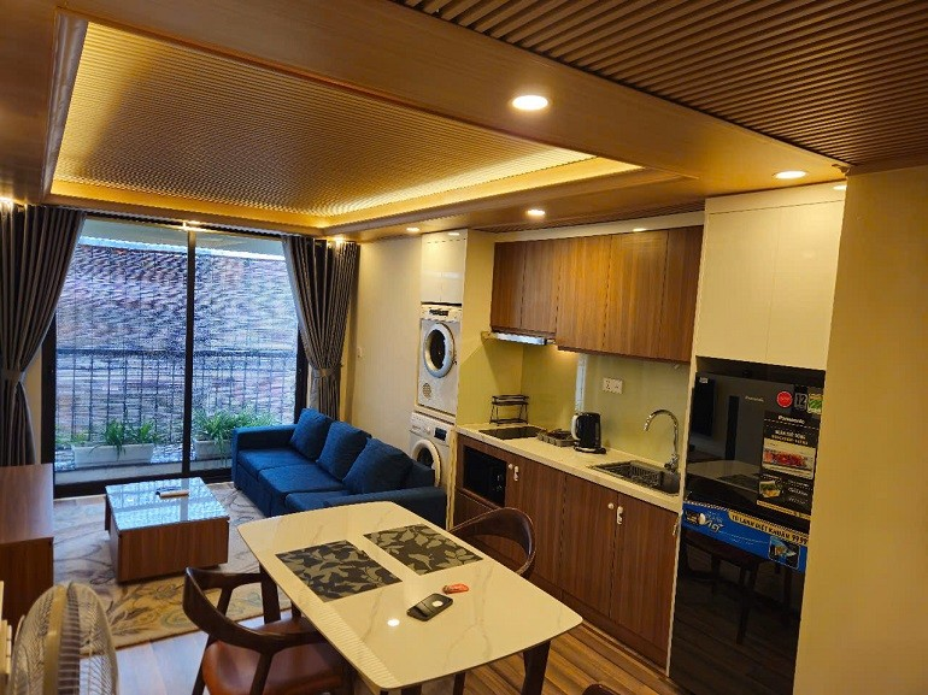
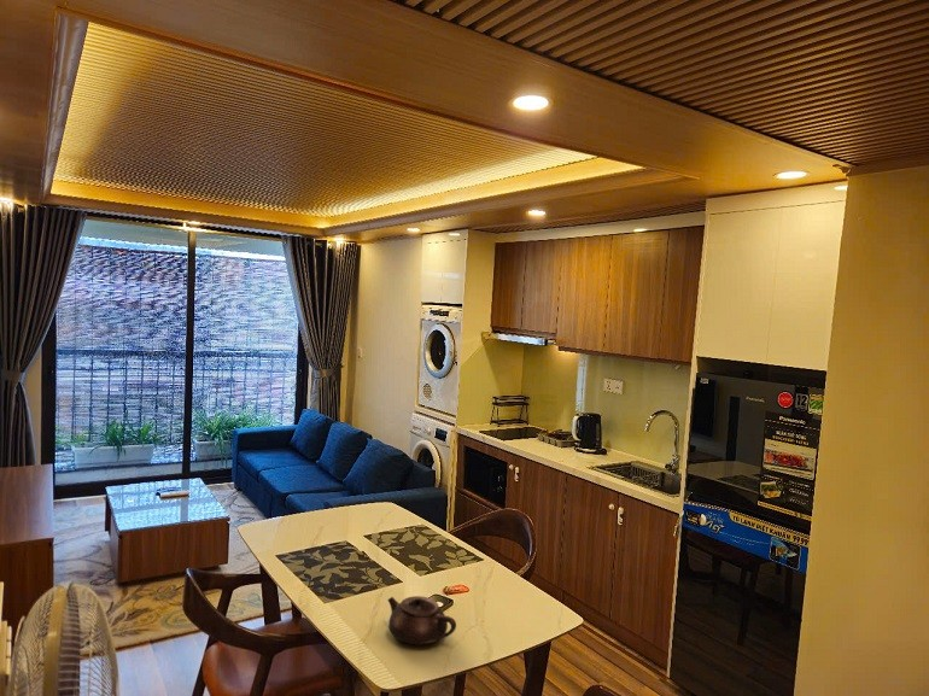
+ teapot [386,595,457,645]
